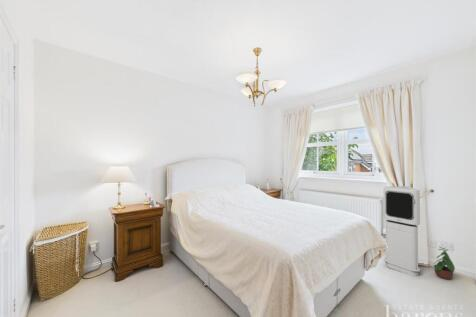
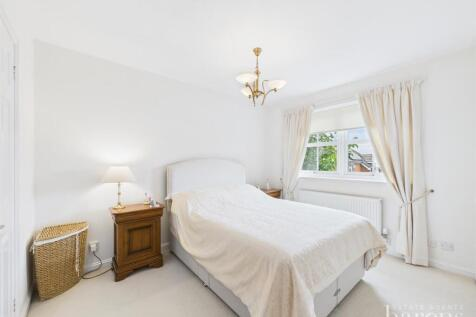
- air purifier [383,185,421,277]
- potted plant [433,246,456,281]
